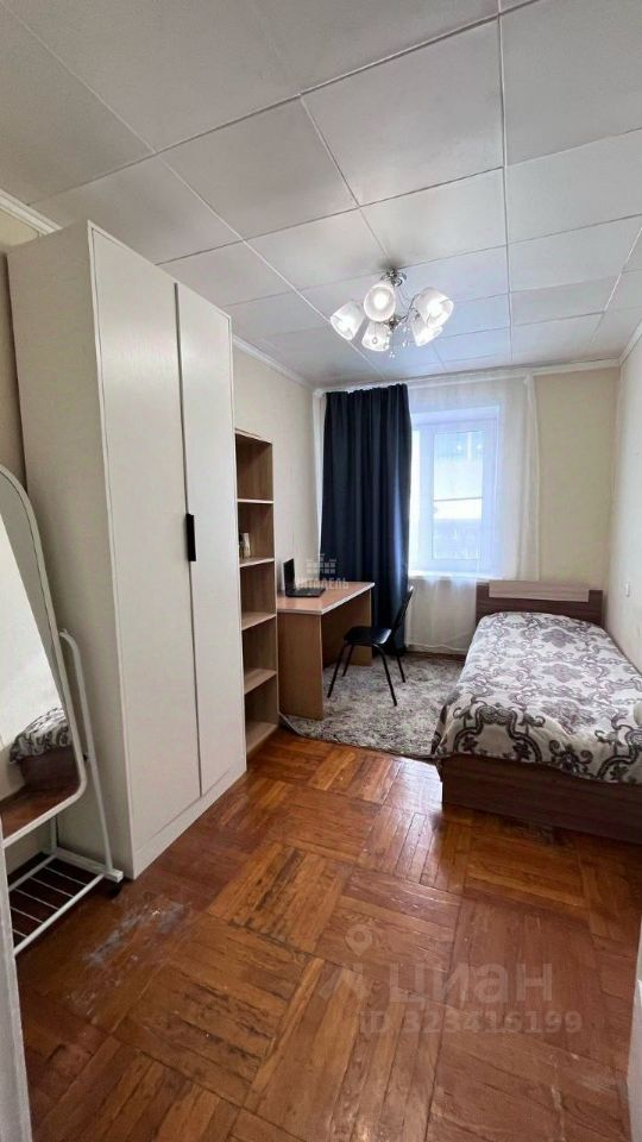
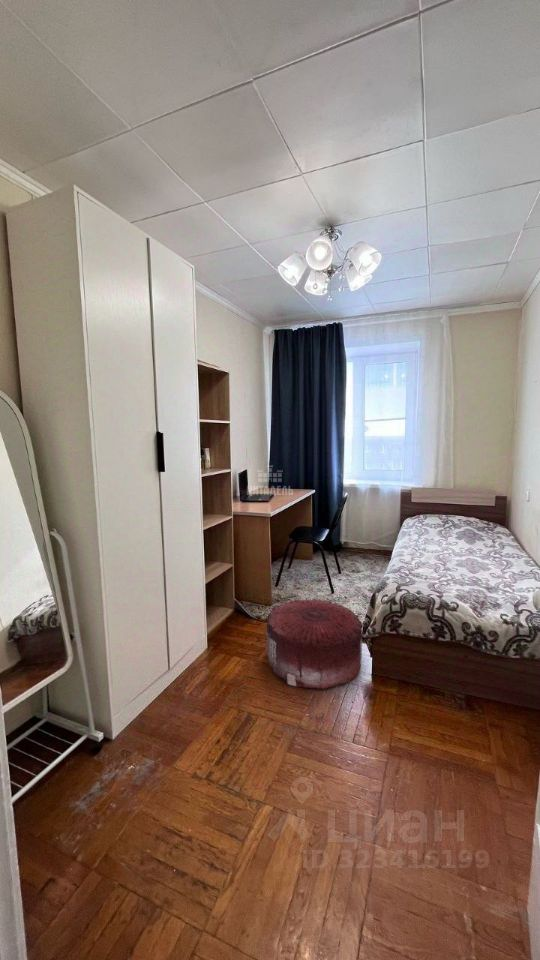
+ pouf [265,597,364,690]
